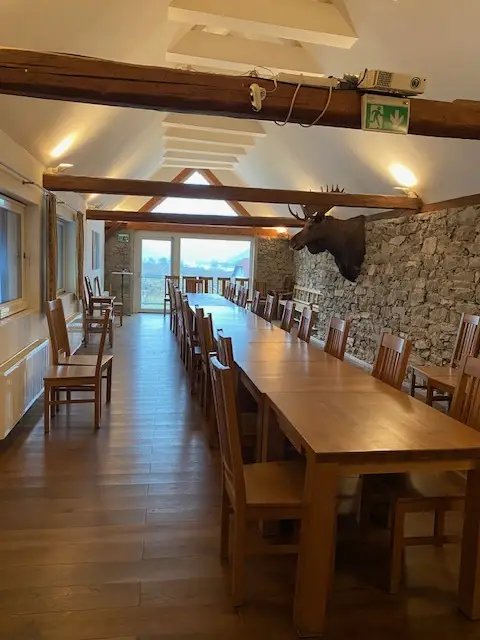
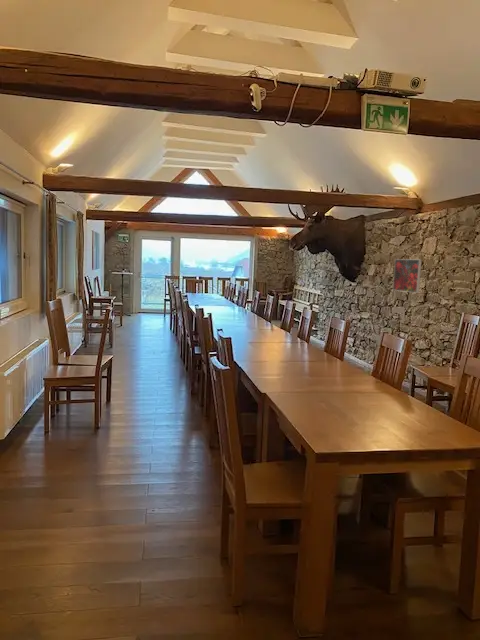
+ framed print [392,258,423,294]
